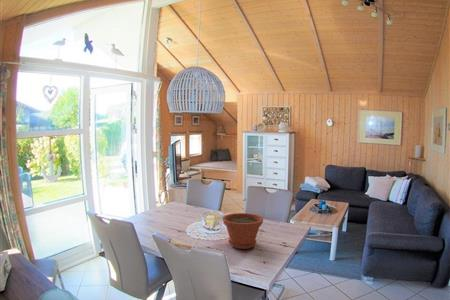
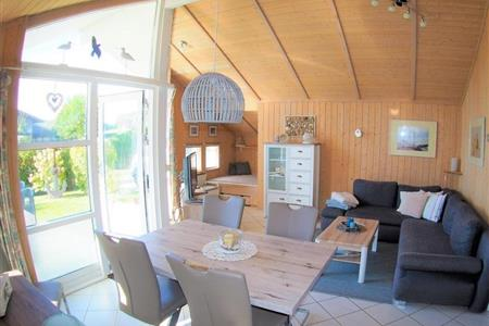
- plant pot [221,212,264,250]
